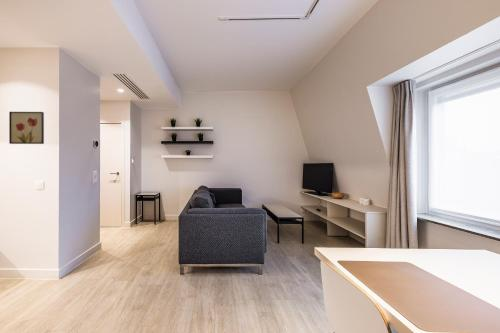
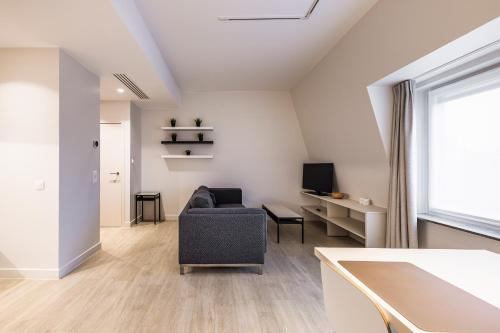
- wall art [8,111,45,145]
